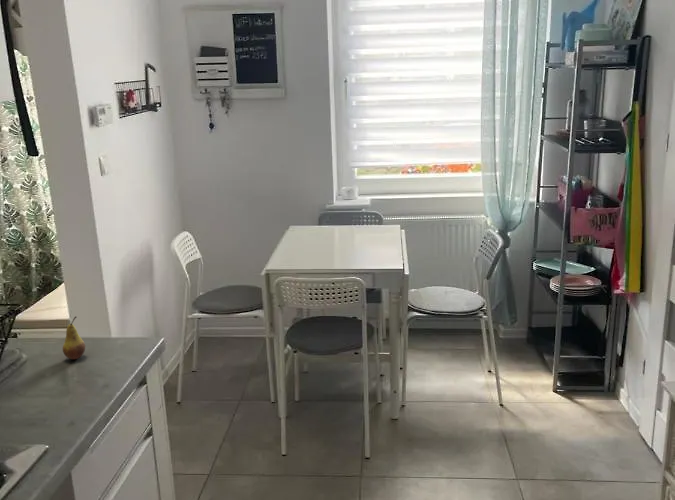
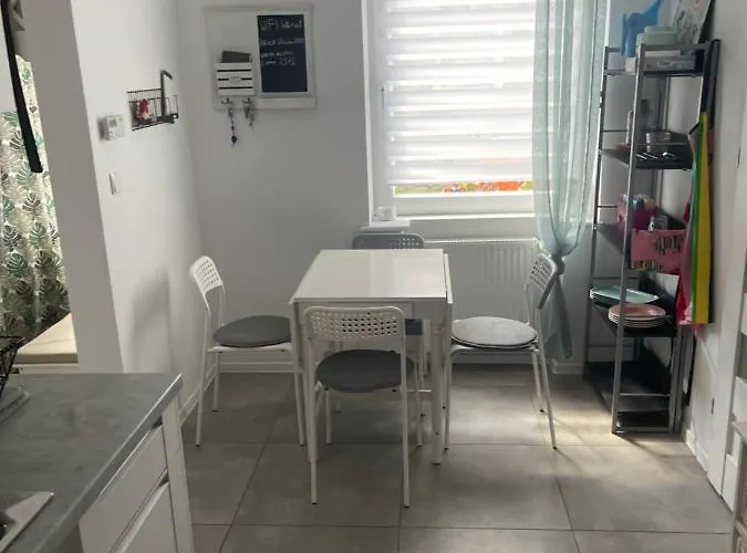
- fruit [62,315,86,360]
